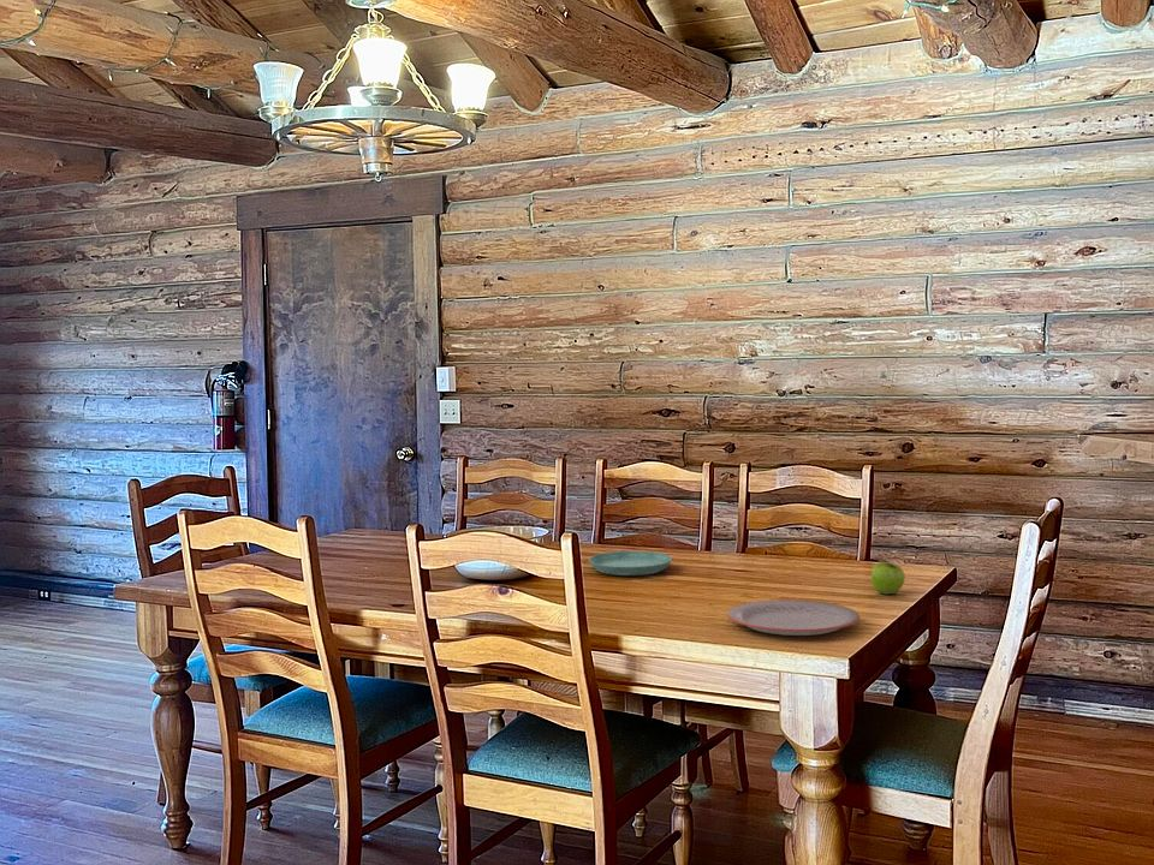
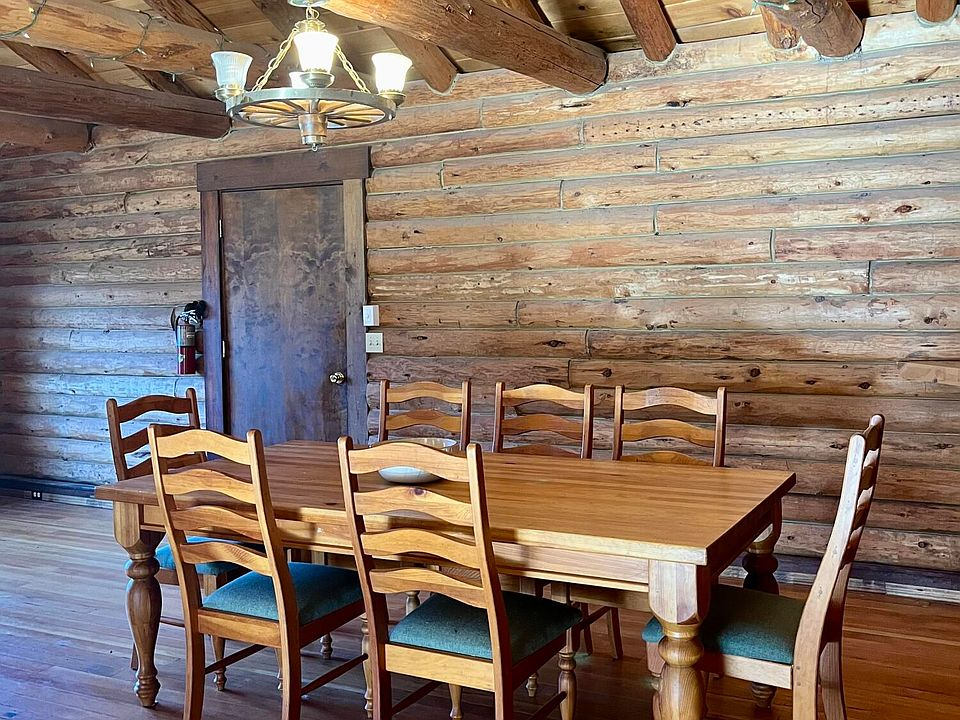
- plate [726,598,861,637]
- fruit [870,561,906,596]
- saucer [588,550,673,577]
